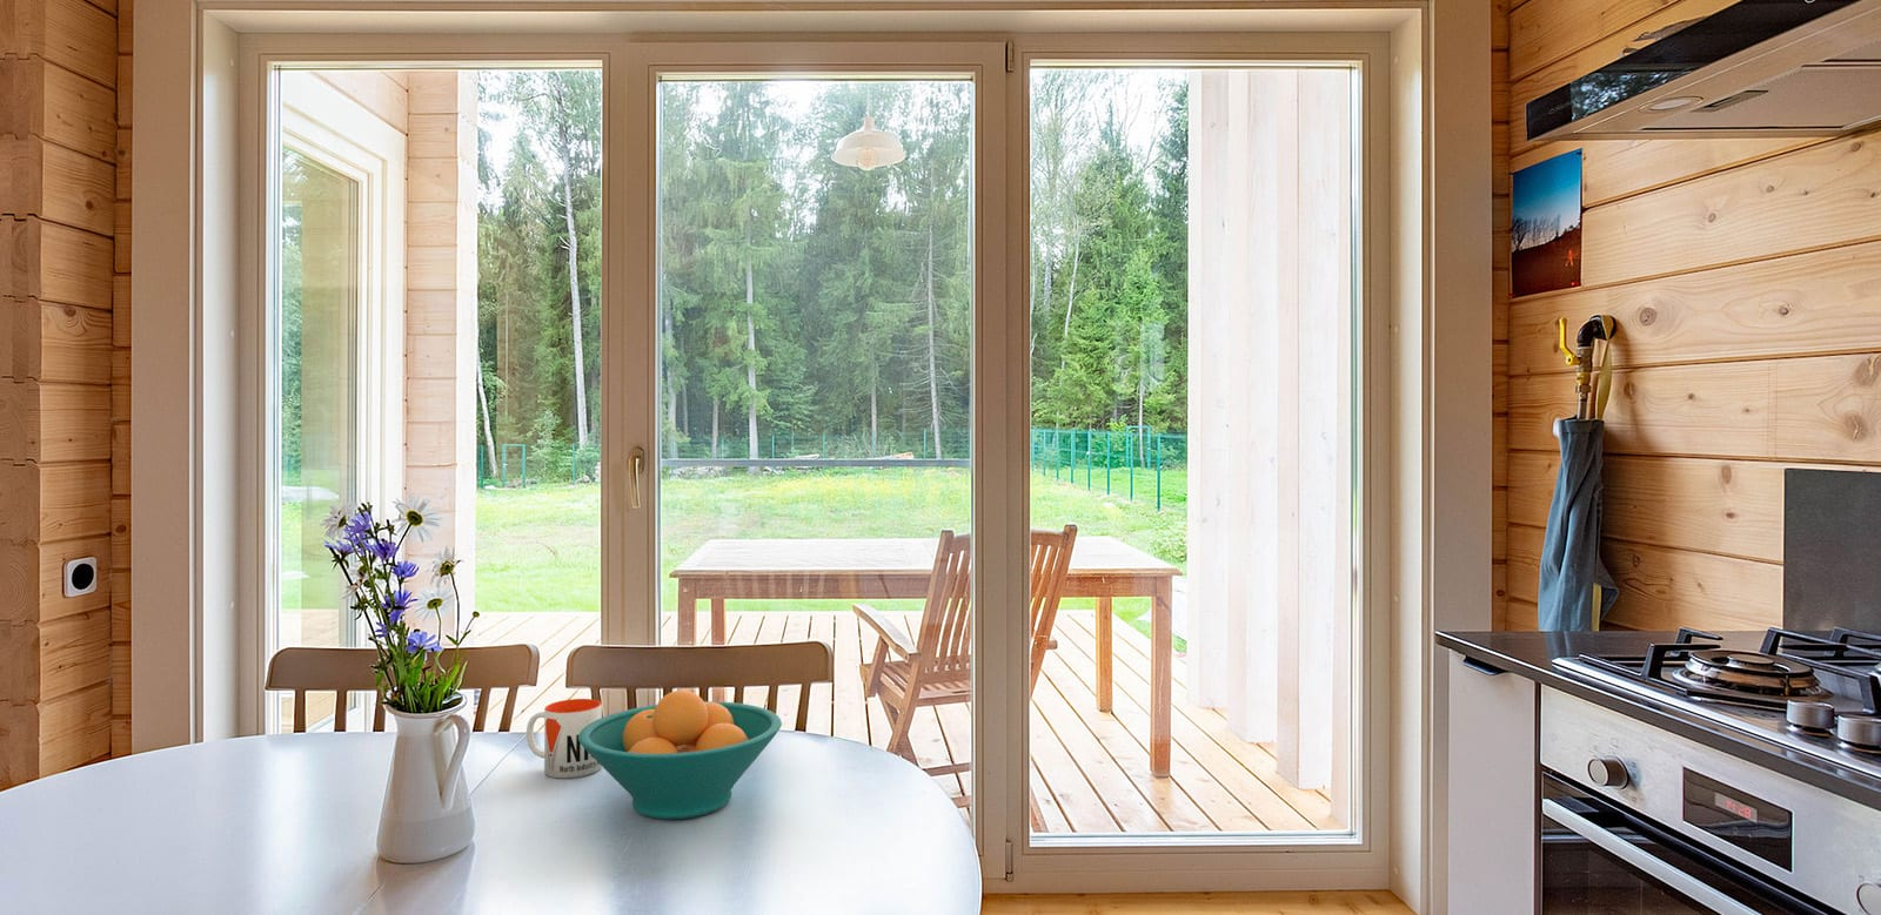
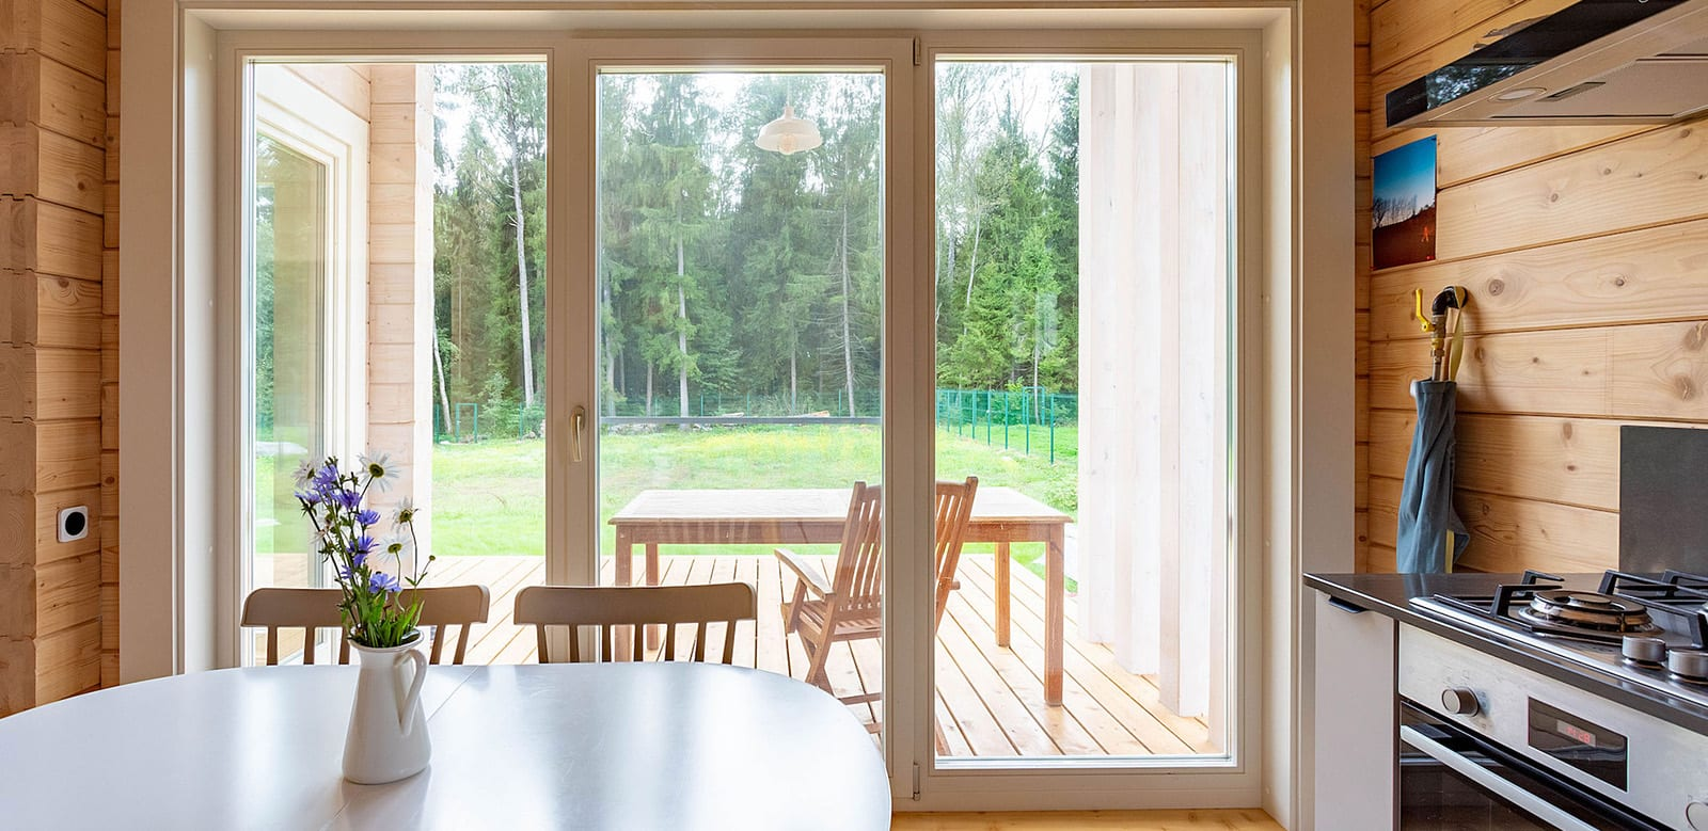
- mug [525,698,603,778]
- fruit bowl [578,690,783,820]
